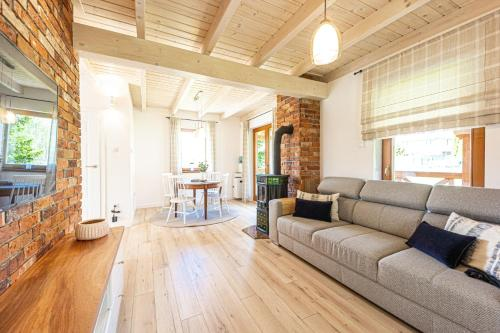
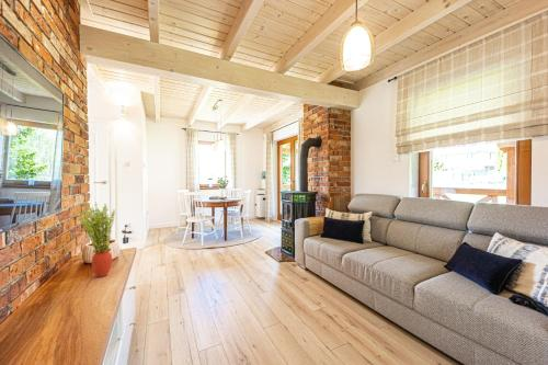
+ potted plant [76,201,116,278]
